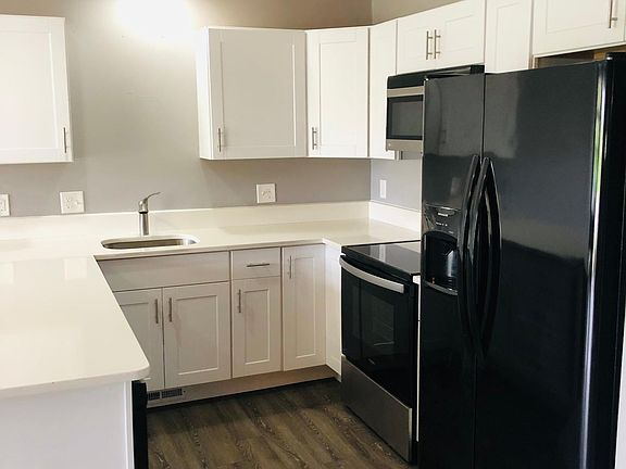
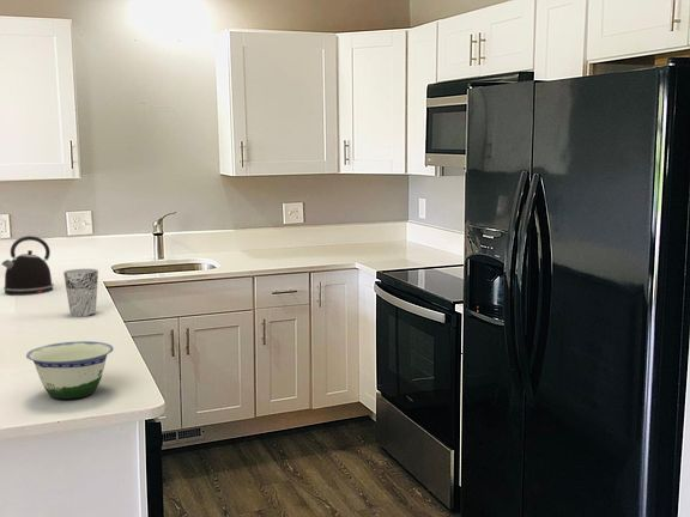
+ cup [62,268,99,318]
+ bowl [25,340,115,400]
+ kettle [0,235,55,297]
